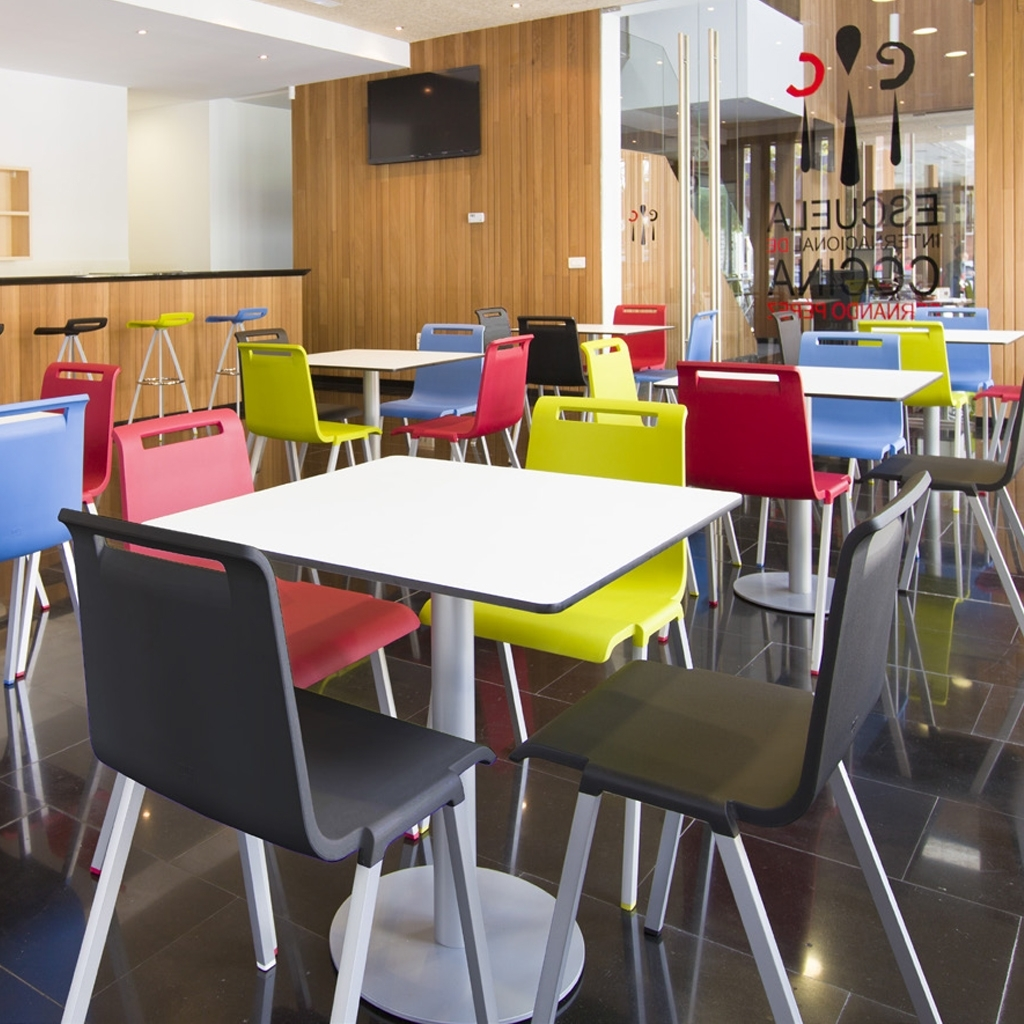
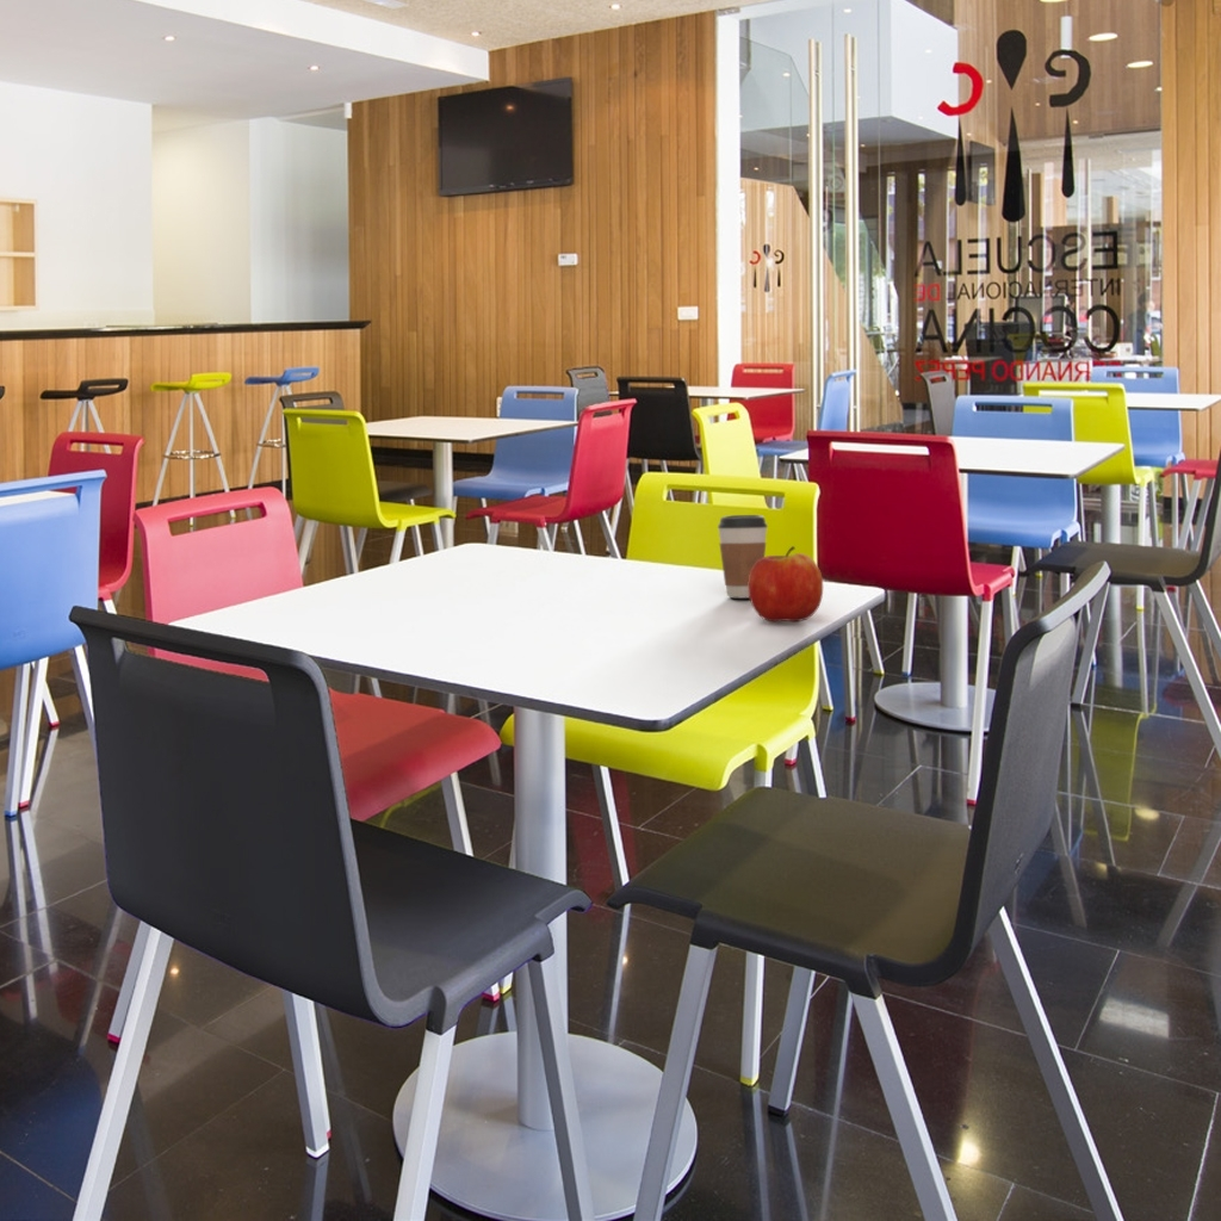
+ apple [748,545,824,622]
+ coffee cup [717,514,769,600]
